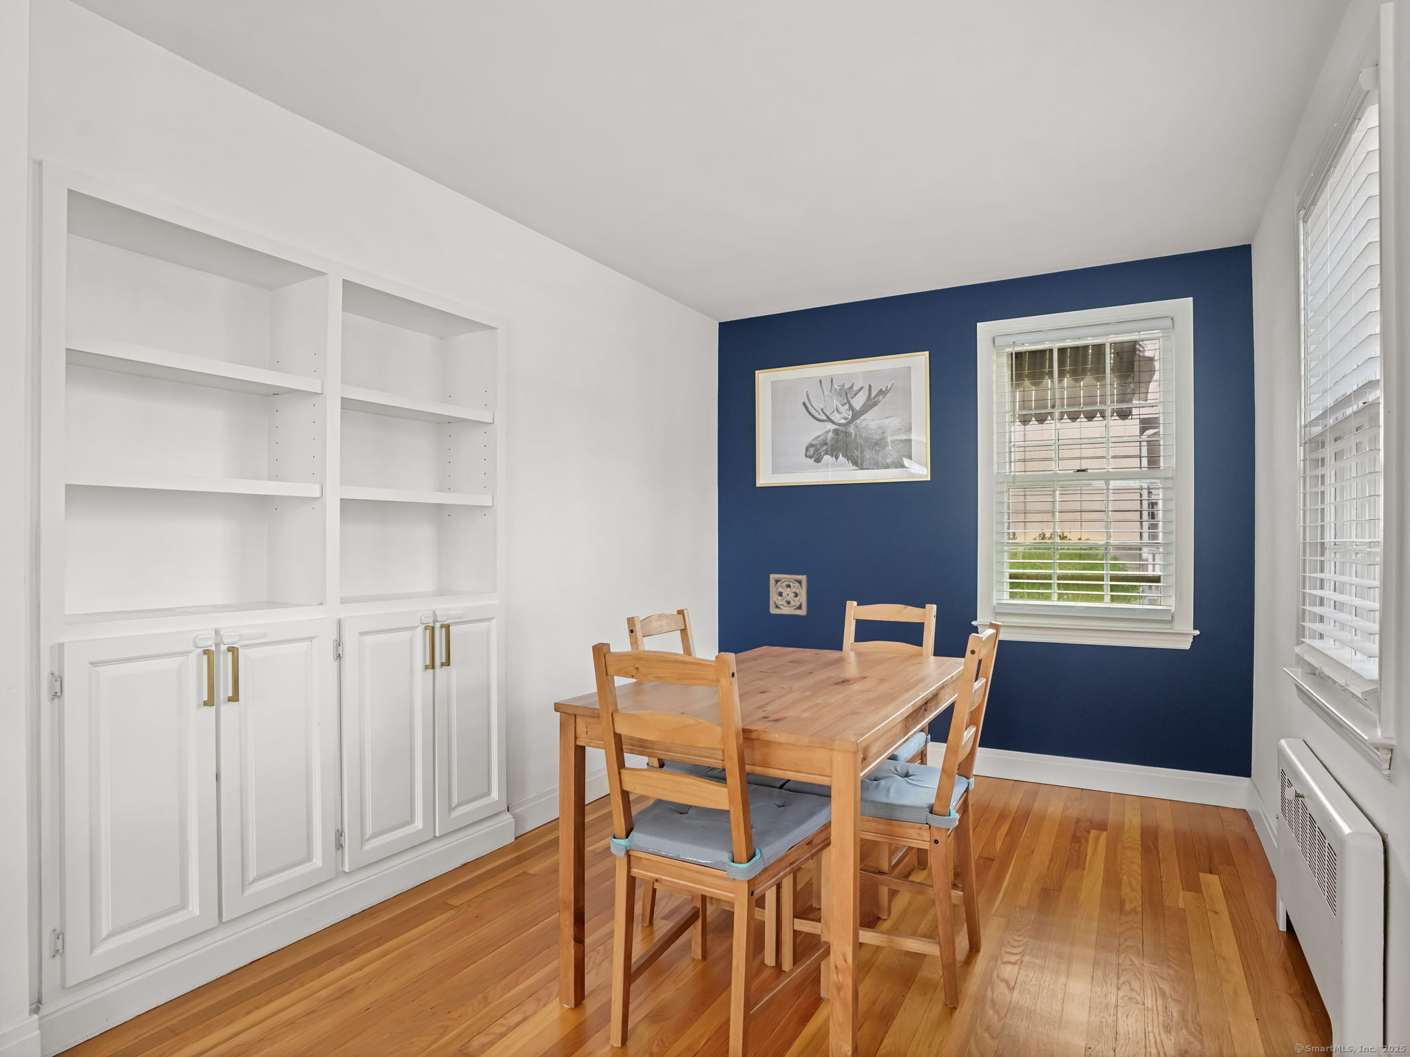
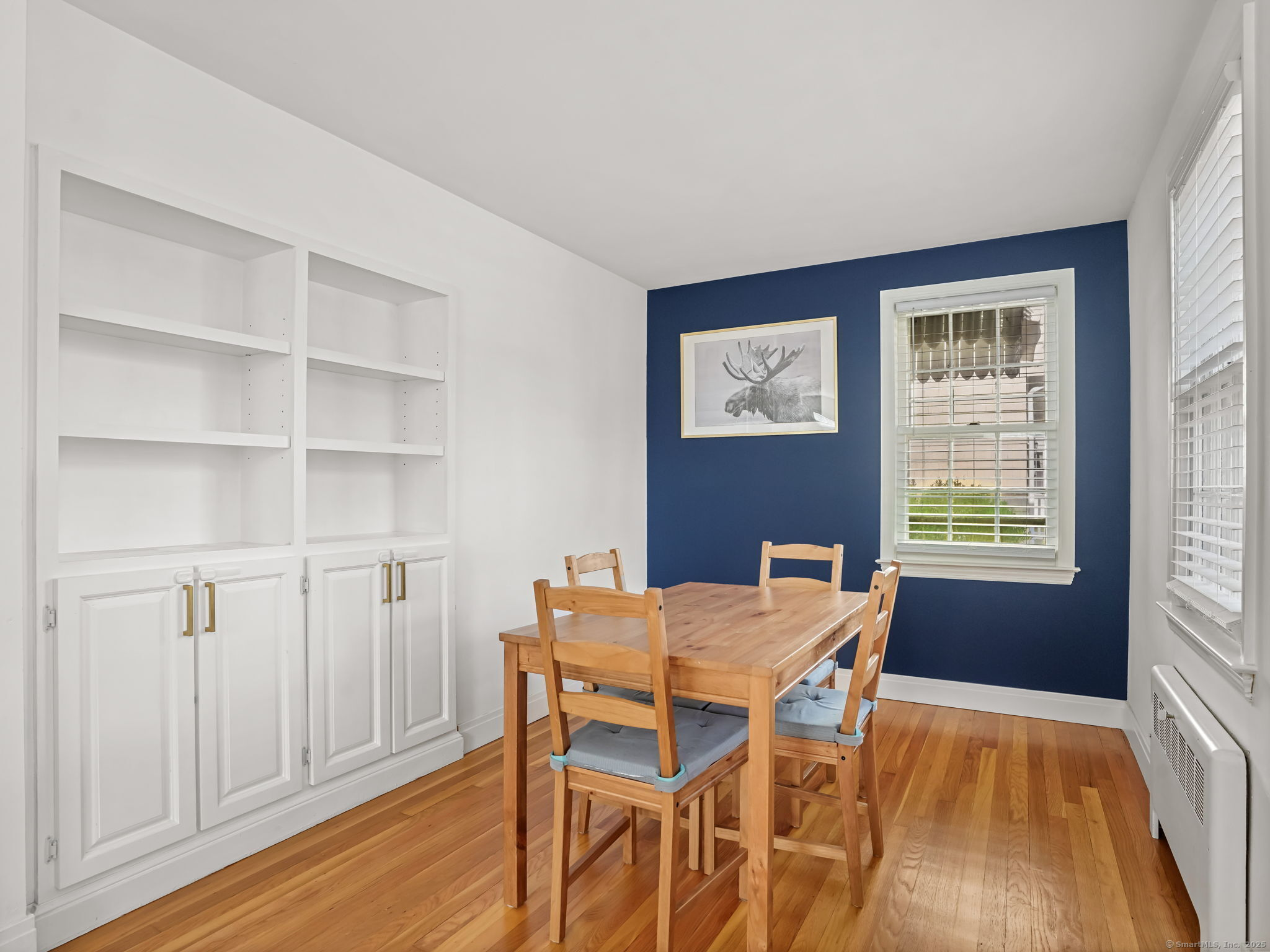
- wall ornament [769,573,807,616]
